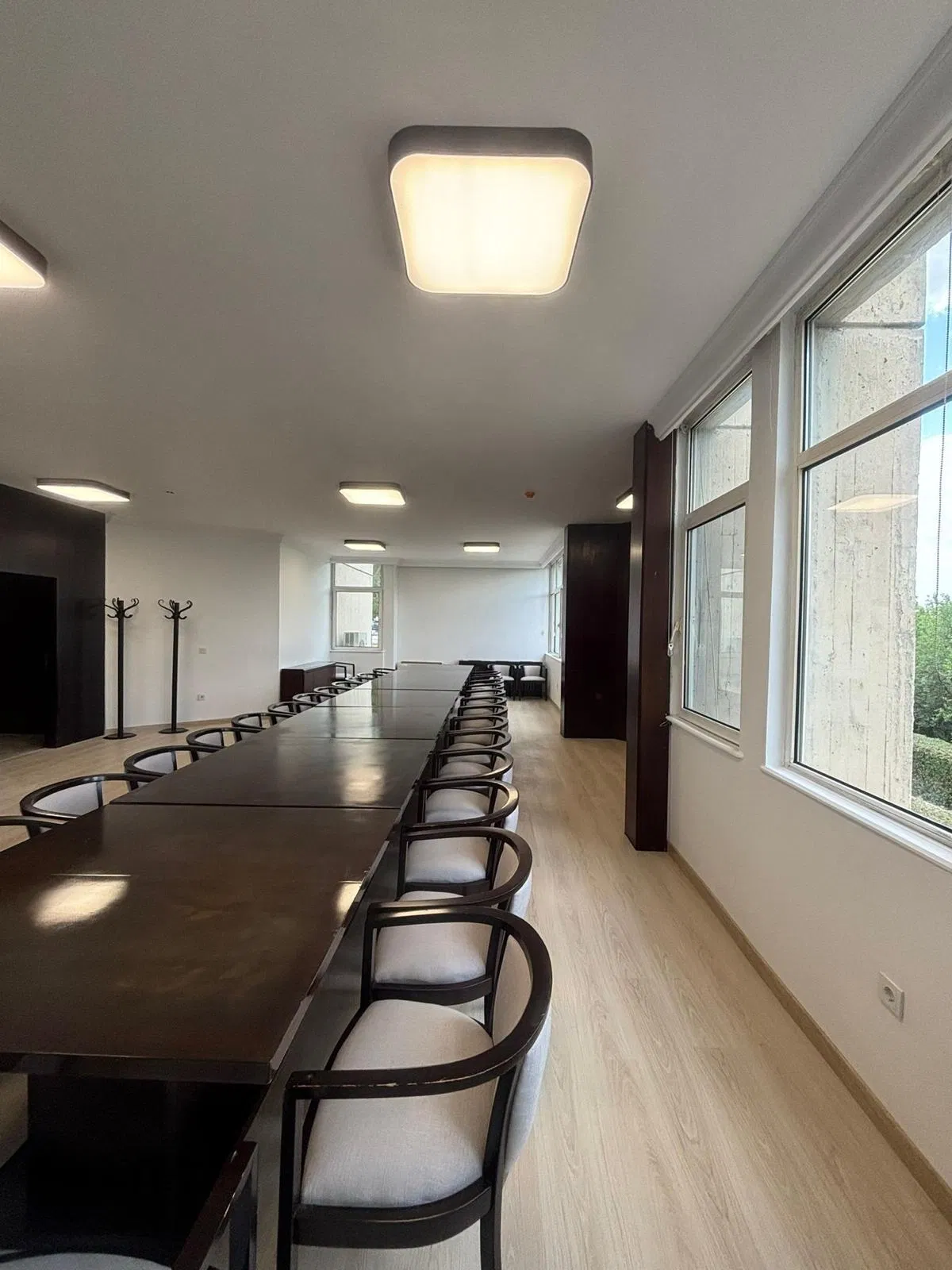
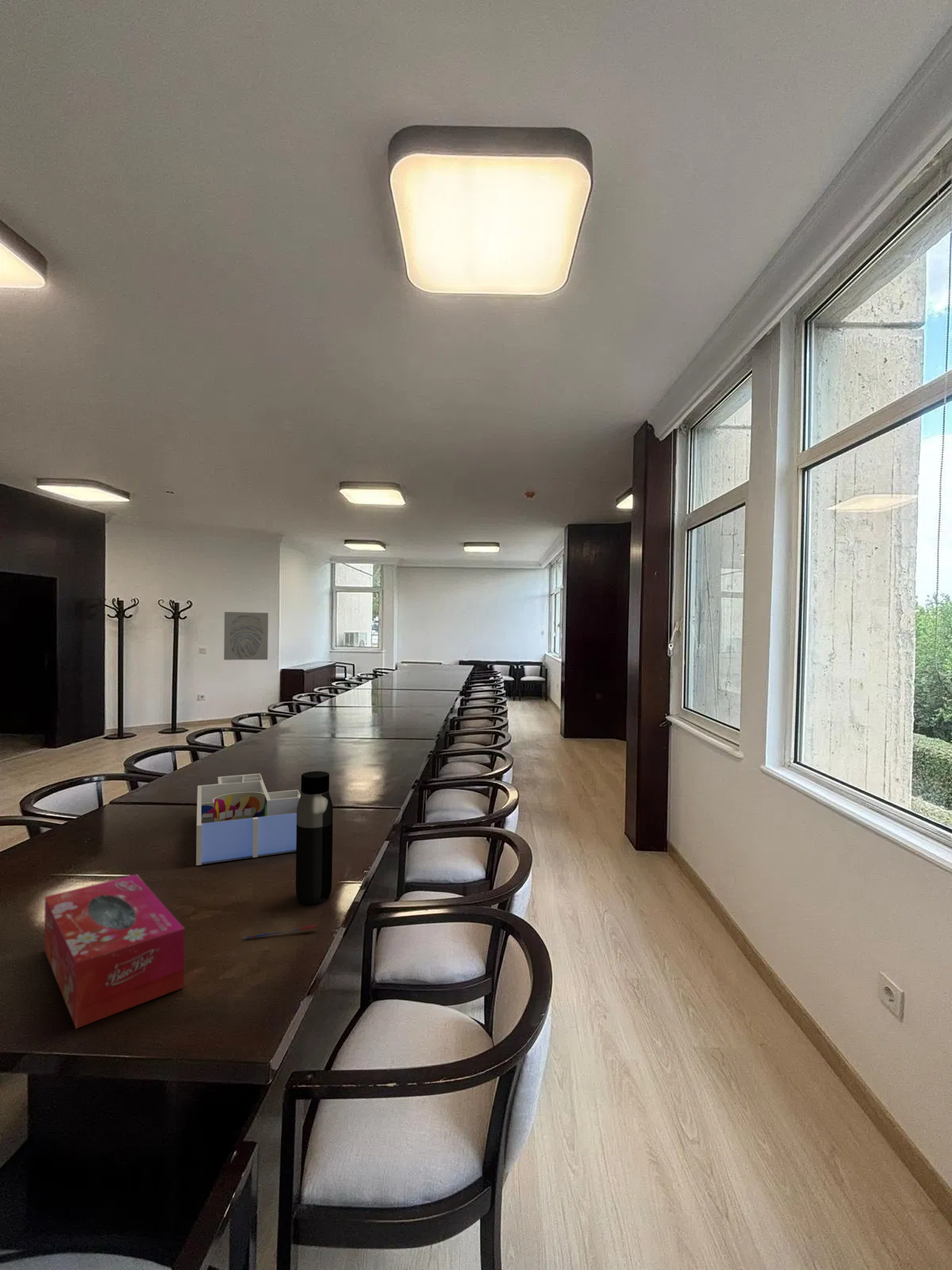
+ pen [242,924,318,941]
+ tissue box [44,873,186,1029]
+ water bottle [295,771,334,905]
+ desk organizer [195,772,301,866]
+ wall art [223,611,269,660]
